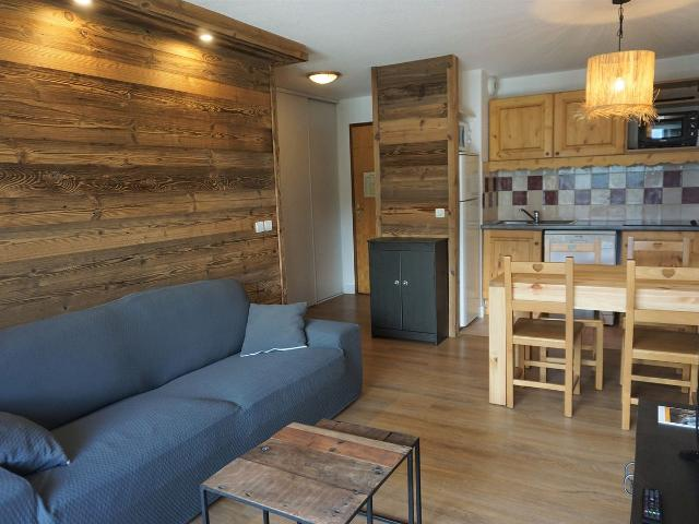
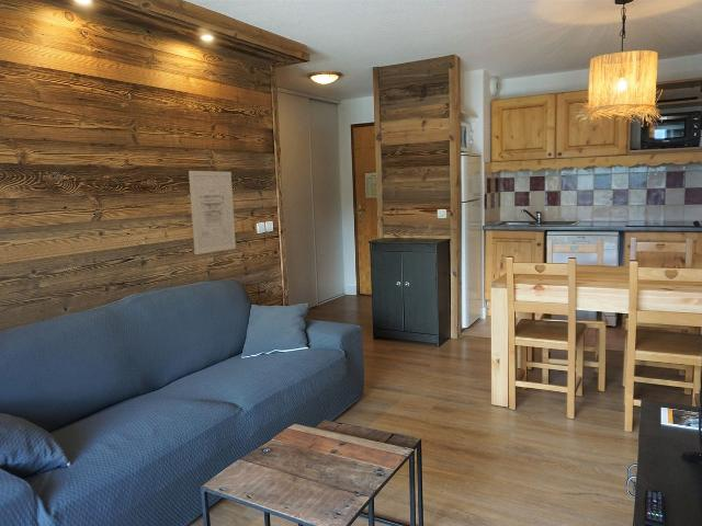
+ wall art [188,170,237,255]
